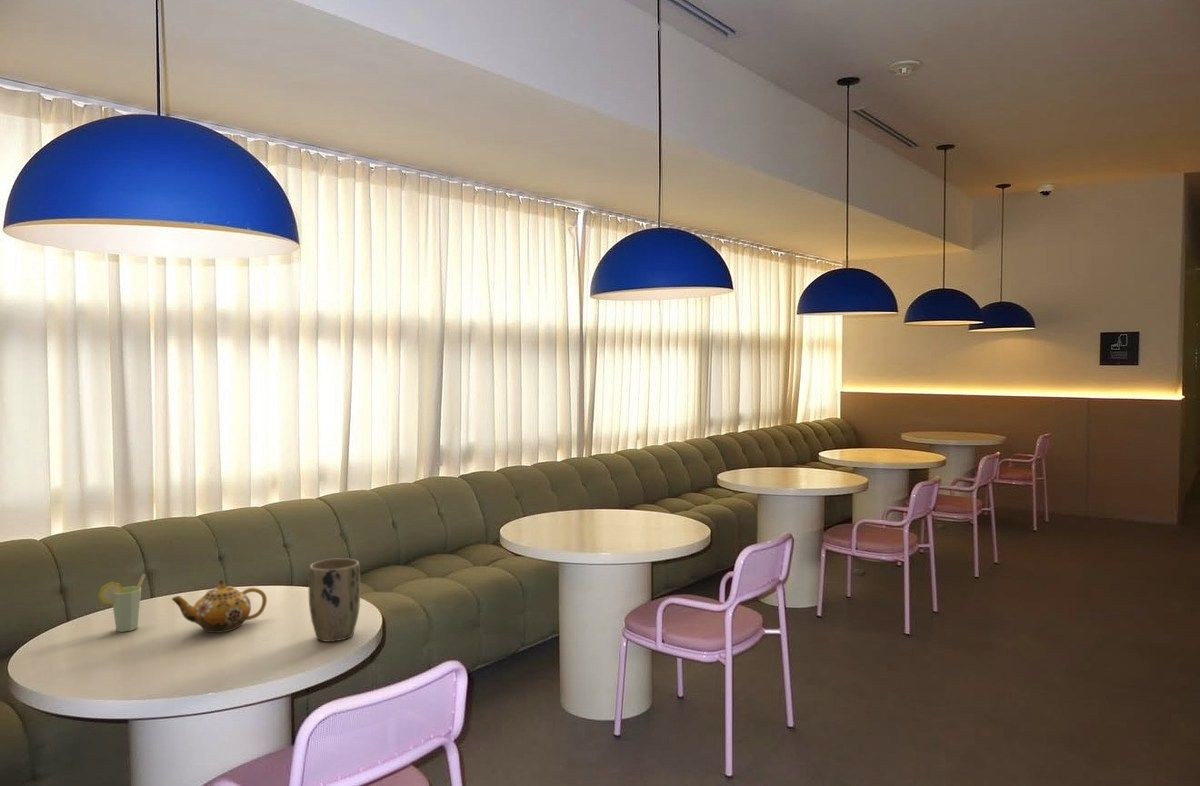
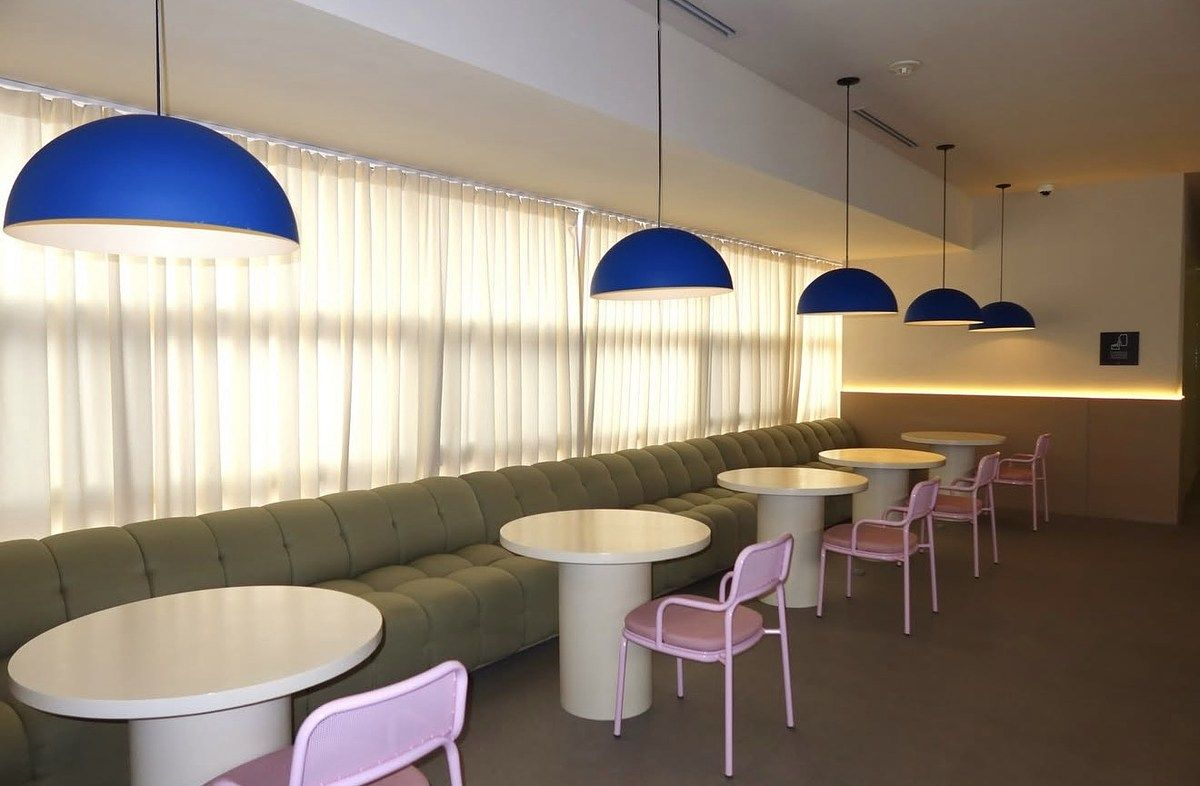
- cup [97,573,147,633]
- plant pot [308,557,362,643]
- teapot [171,579,268,634]
